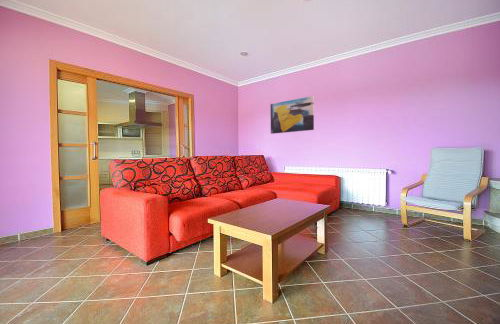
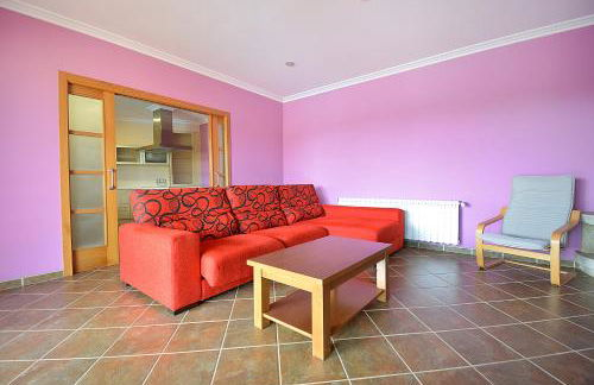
- wall art [270,95,315,135]
